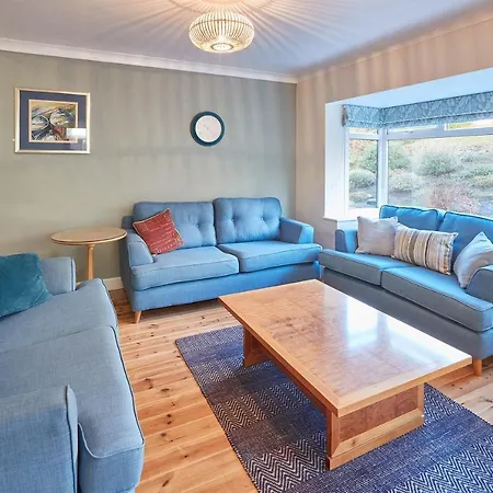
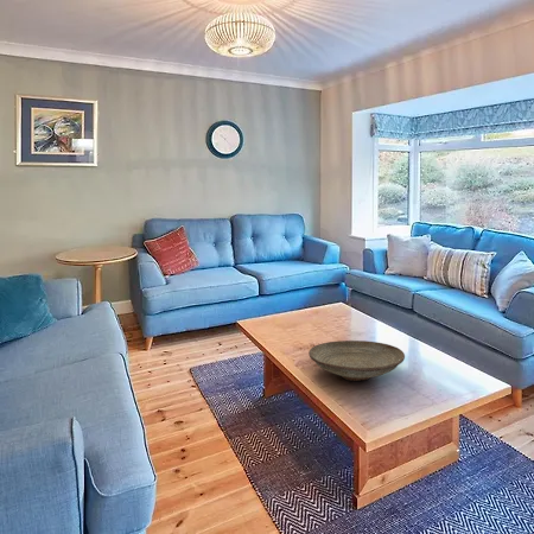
+ decorative bowl [307,339,406,382]
